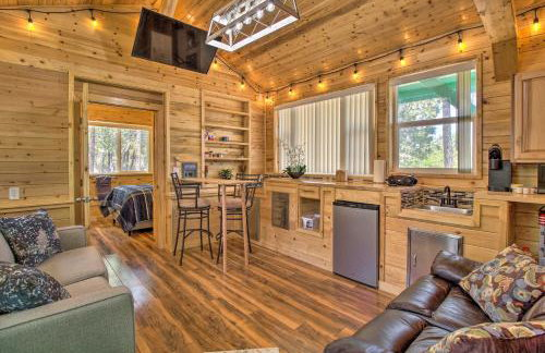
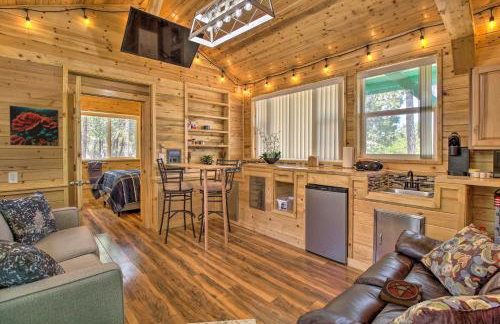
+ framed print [8,104,60,148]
+ book [377,277,424,308]
